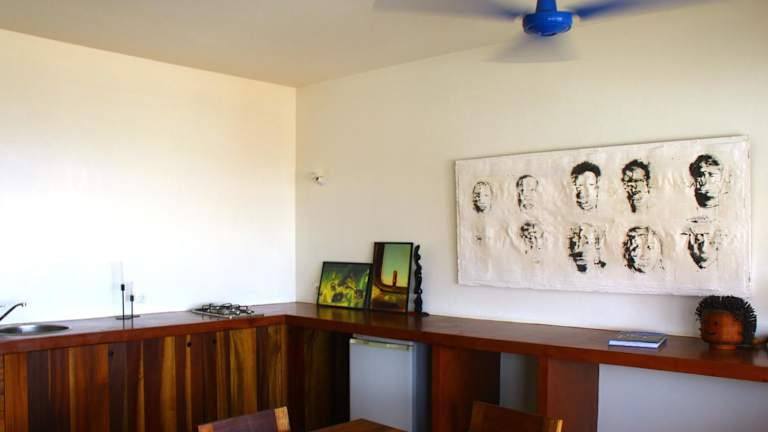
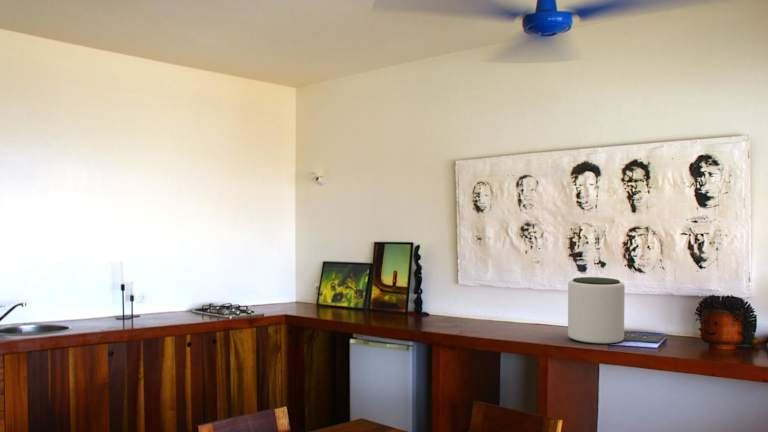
+ plant pot [567,276,626,345]
